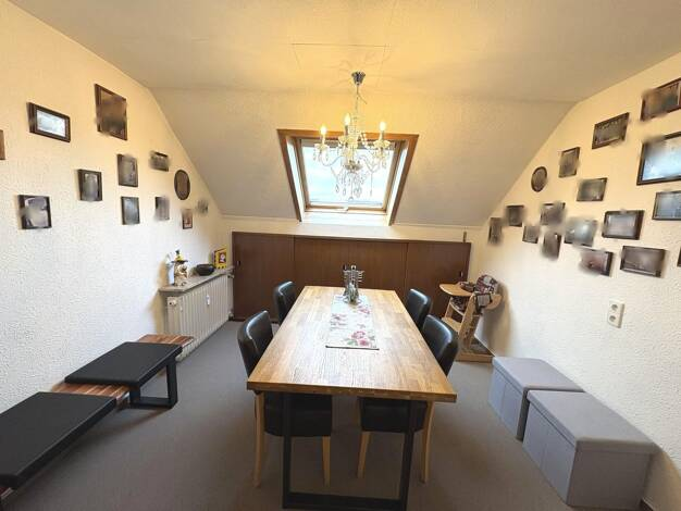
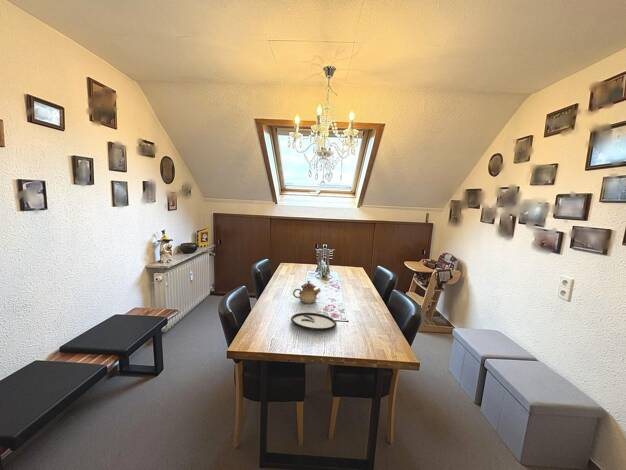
+ plate [290,312,337,332]
+ teapot [292,280,322,305]
